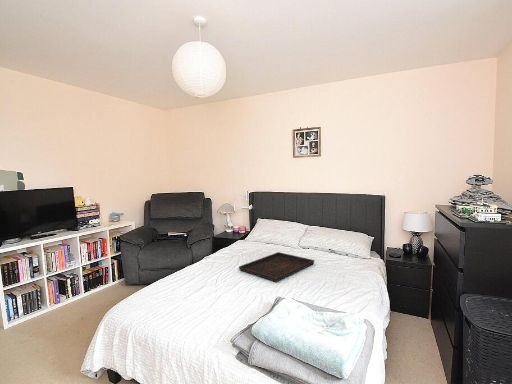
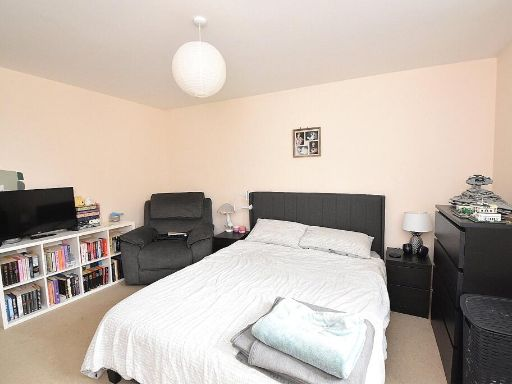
- serving tray [238,251,315,283]
